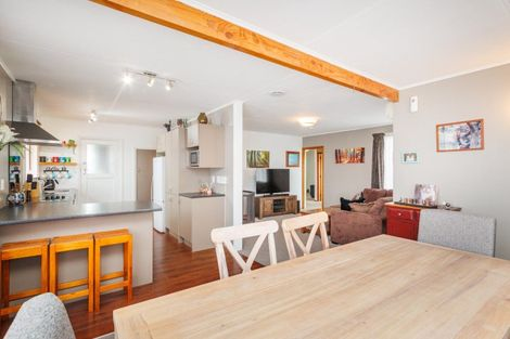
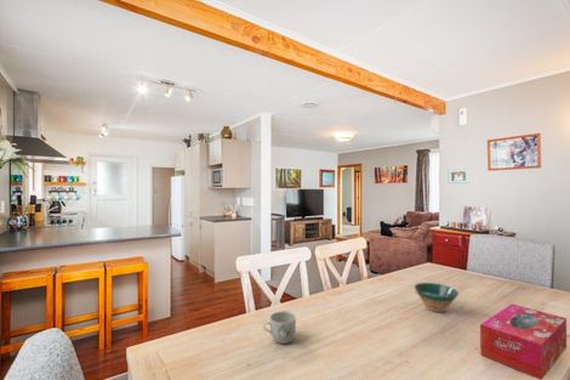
+ bowl [414,282,460,313]
+ mug [262,311,297,345]
+ tissue box [479,302,568,380]
